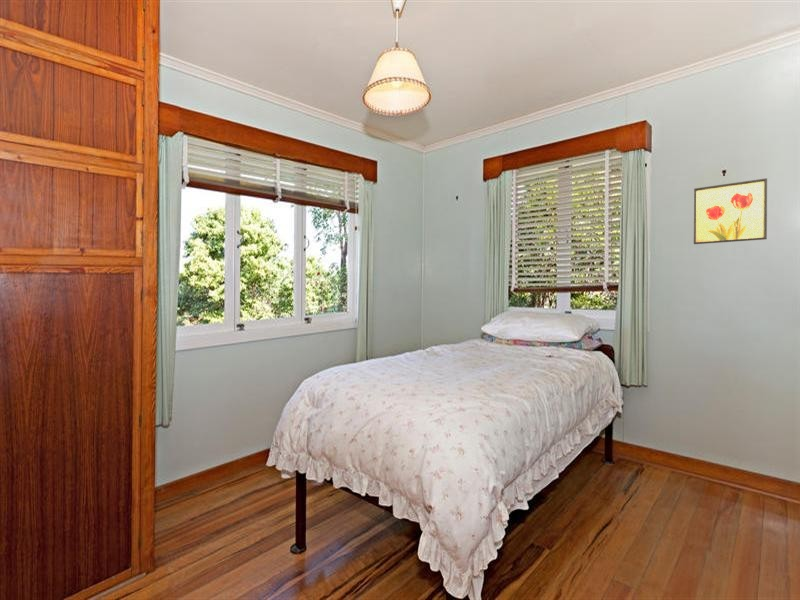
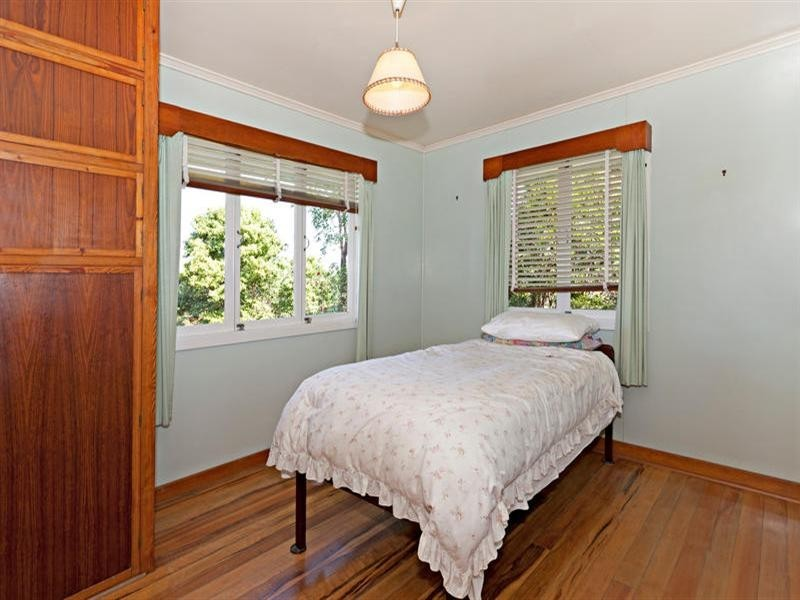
- wall art [693,177,768,245]
